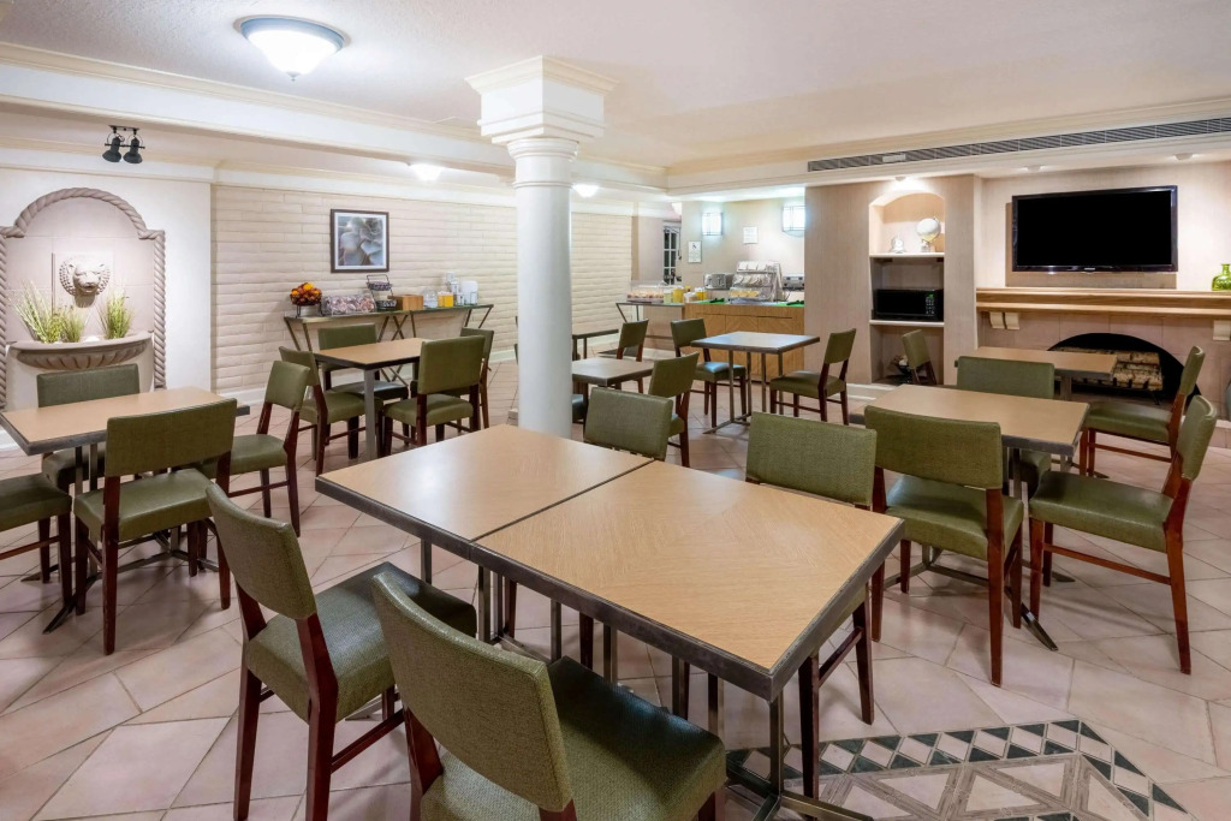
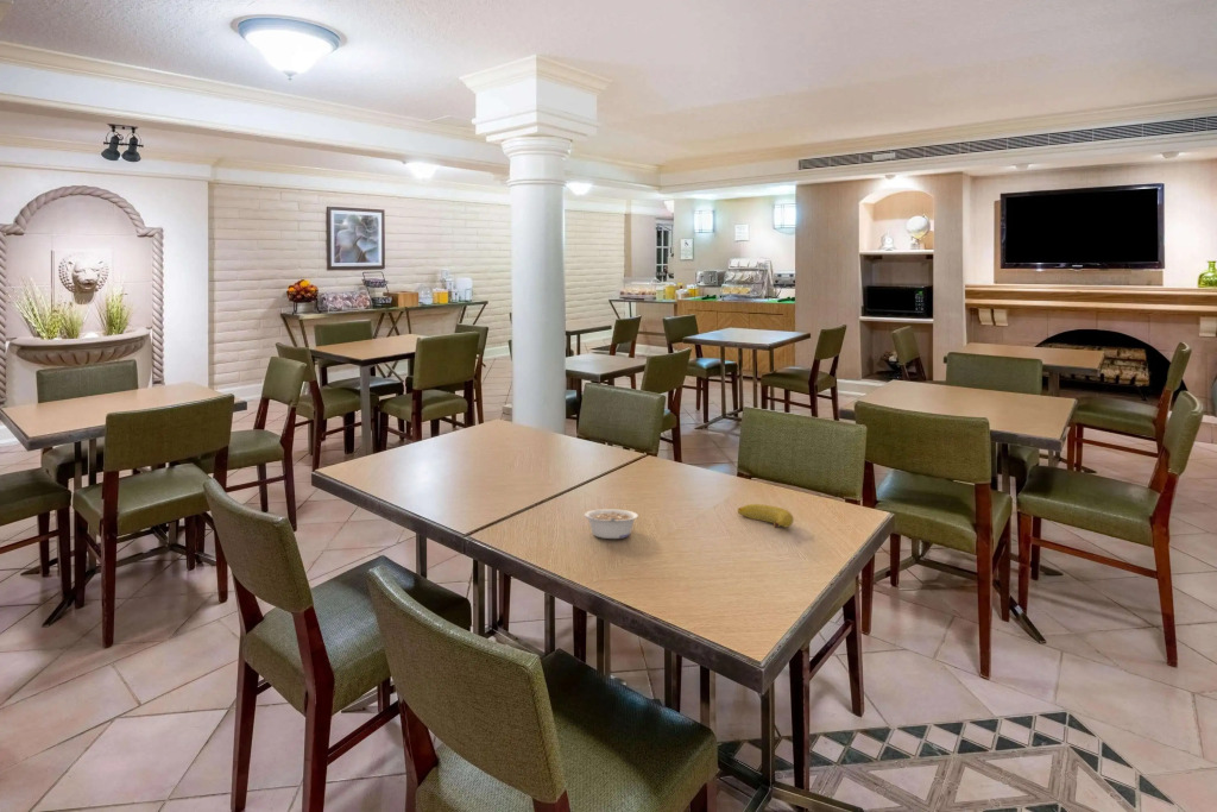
+ legume [584,508,639,540]
+ banana [737,503,795,529]
